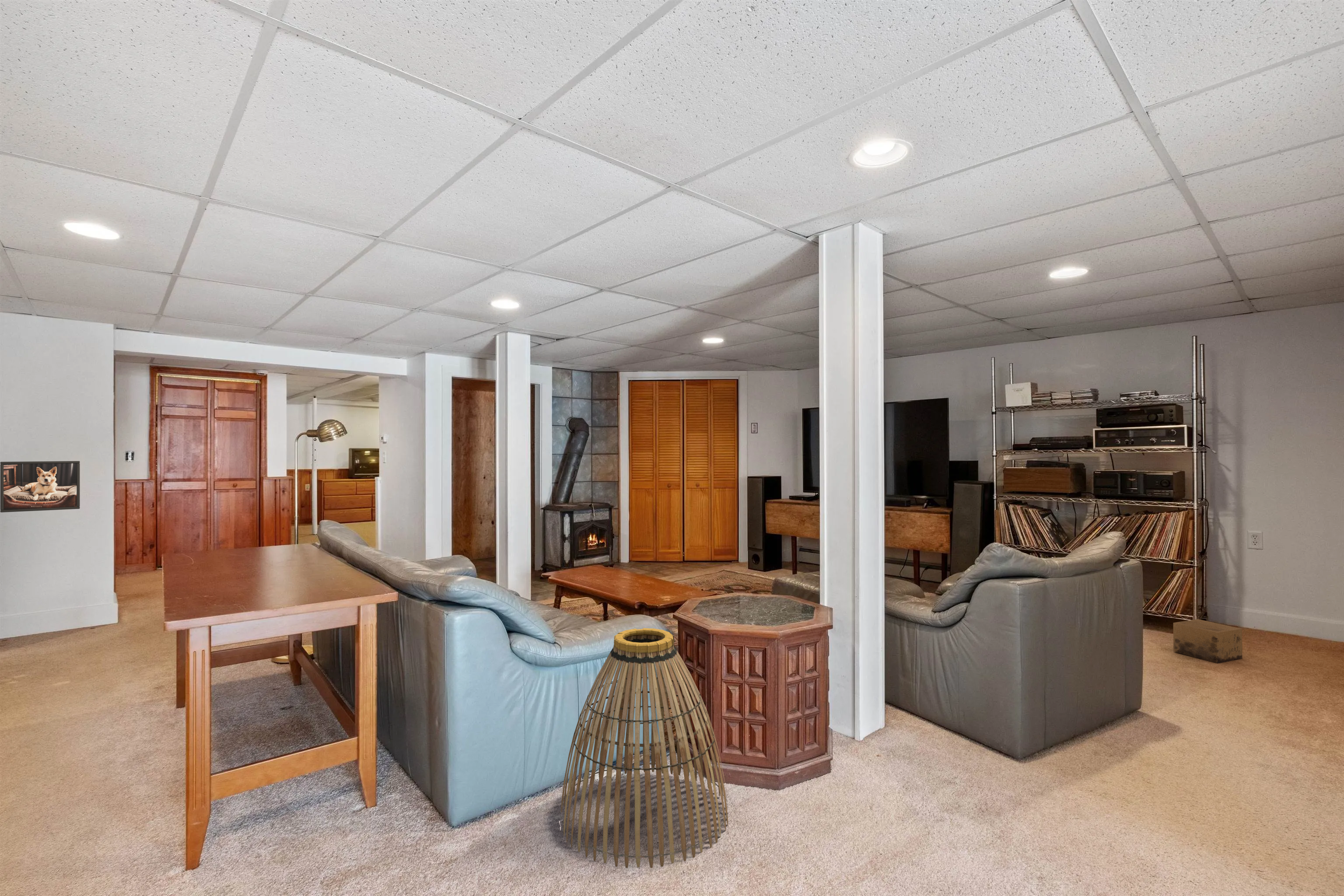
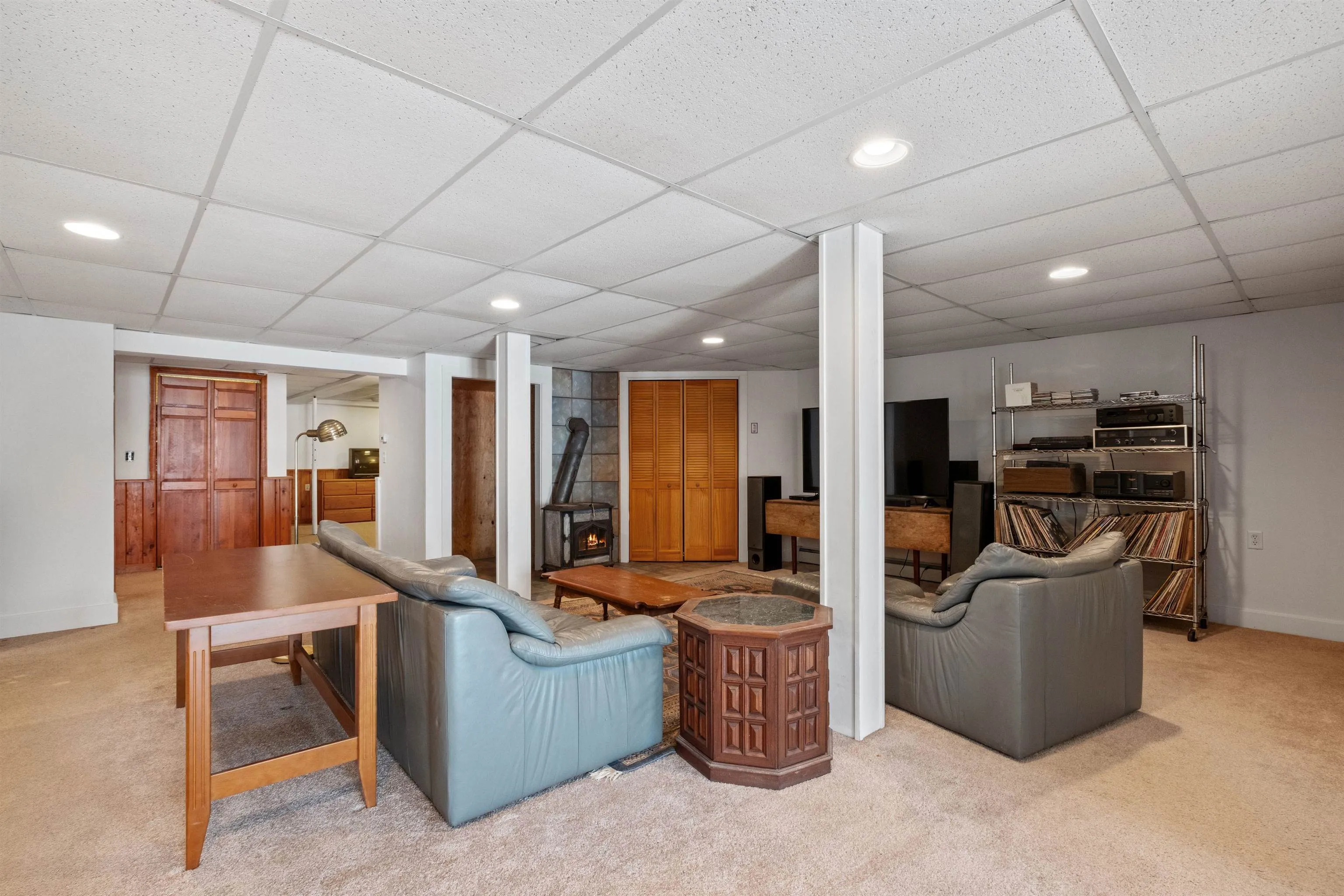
- basket [560,628,728,868]
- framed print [0,461,81,513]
- cardboard box [1173,619,1243,664]
